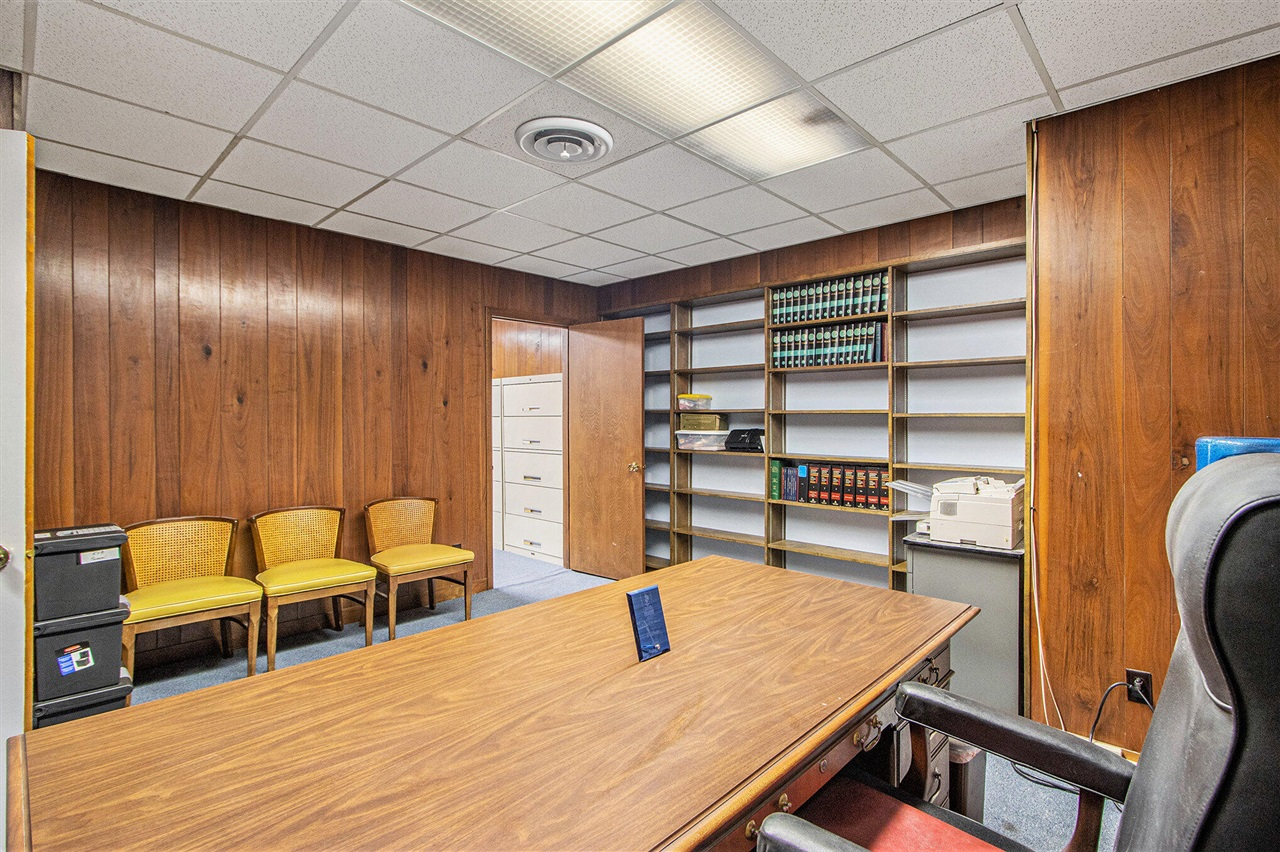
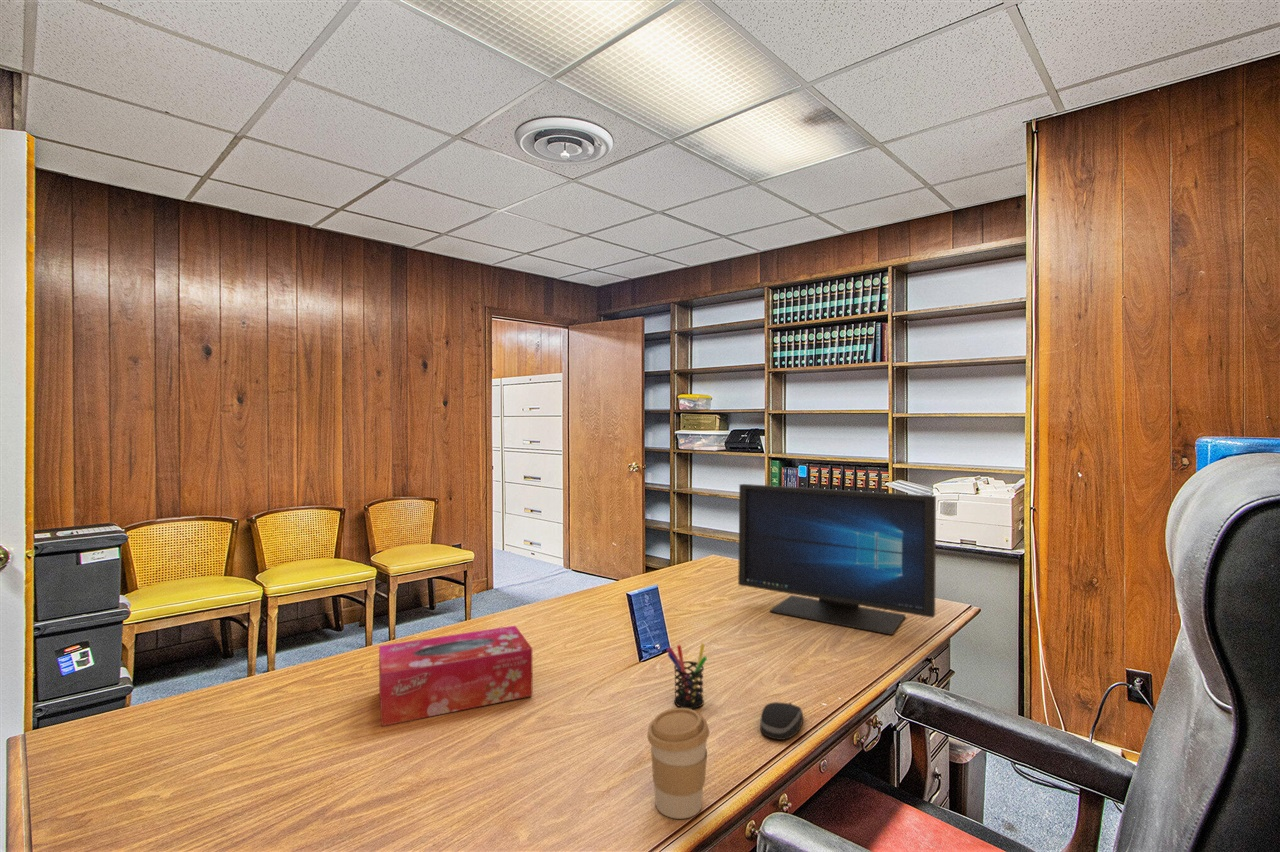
+ computer mouse [759,701,804,741]
+ monitor [737,483,937,636]
+ pen holder [665,642,708,710]
+ tissue box [378,625,534,727]
+ coffee cup [647,707,710,820]
